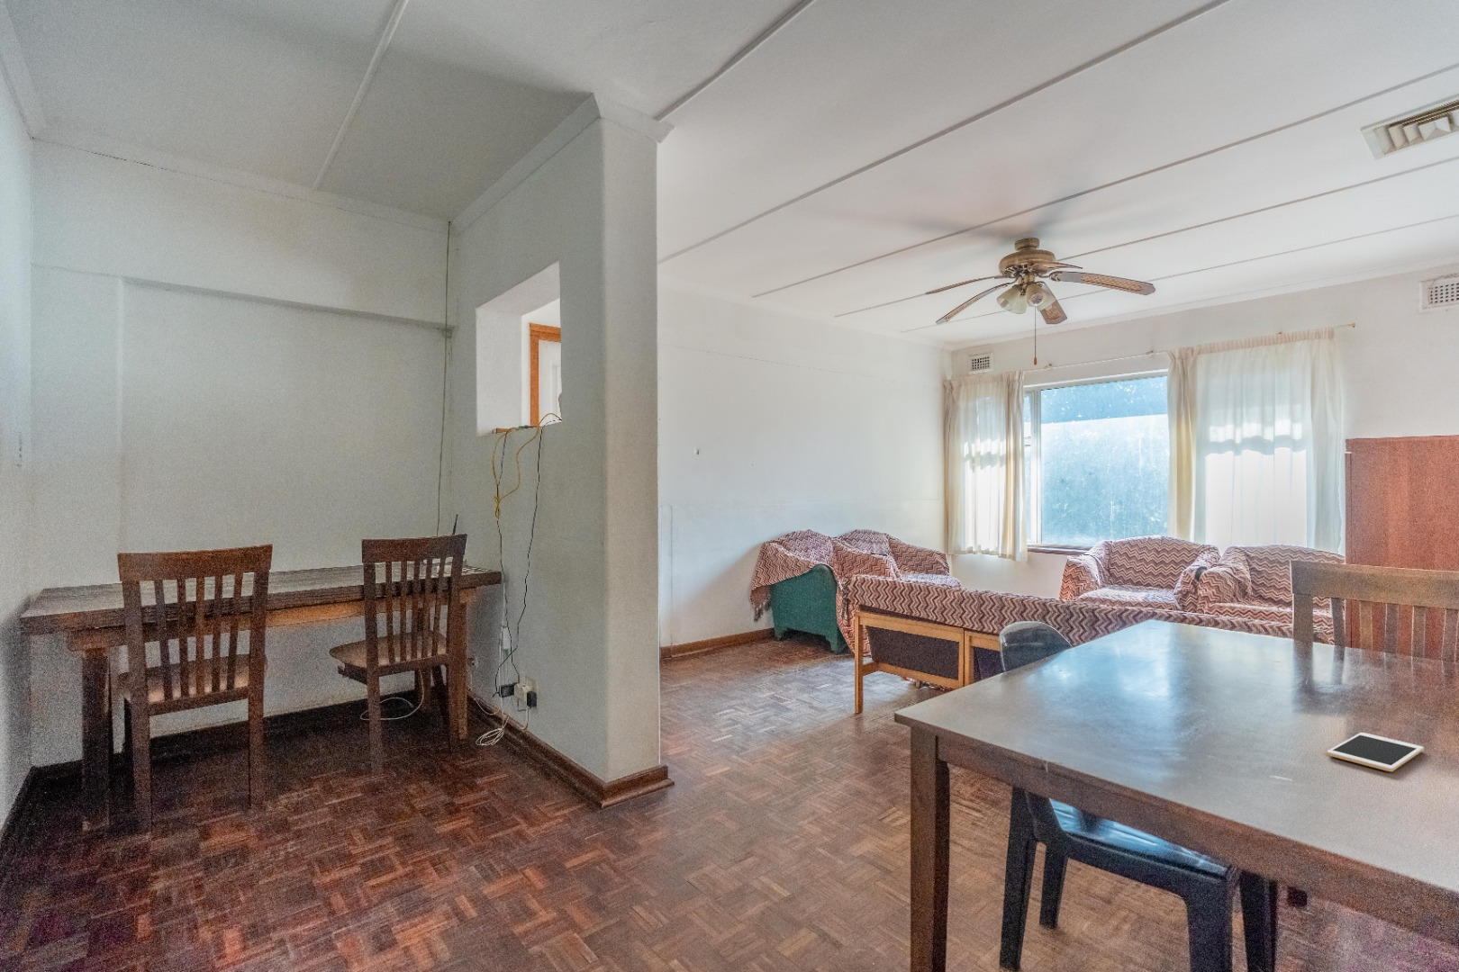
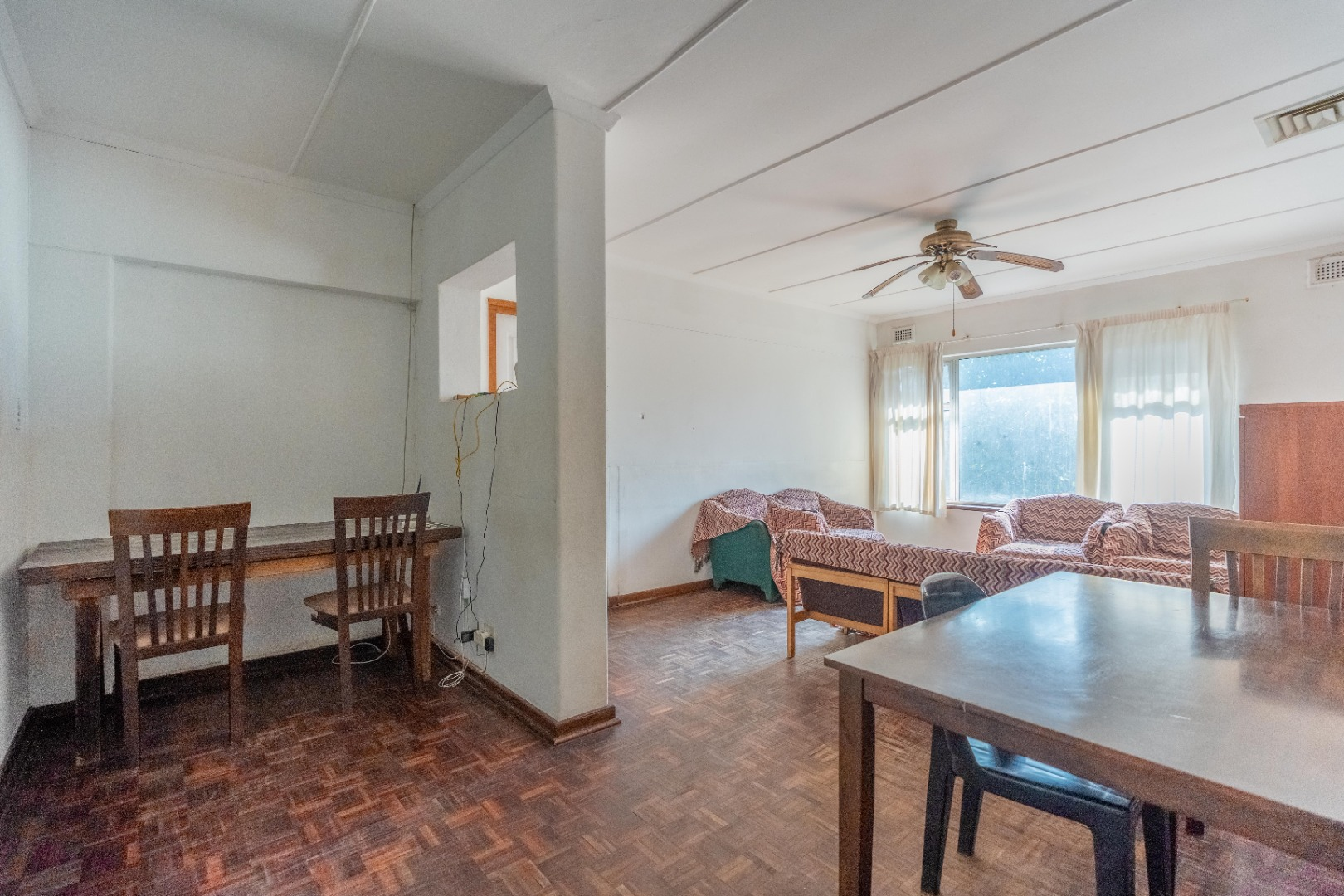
- cell phone [1325,731,1424,772]
